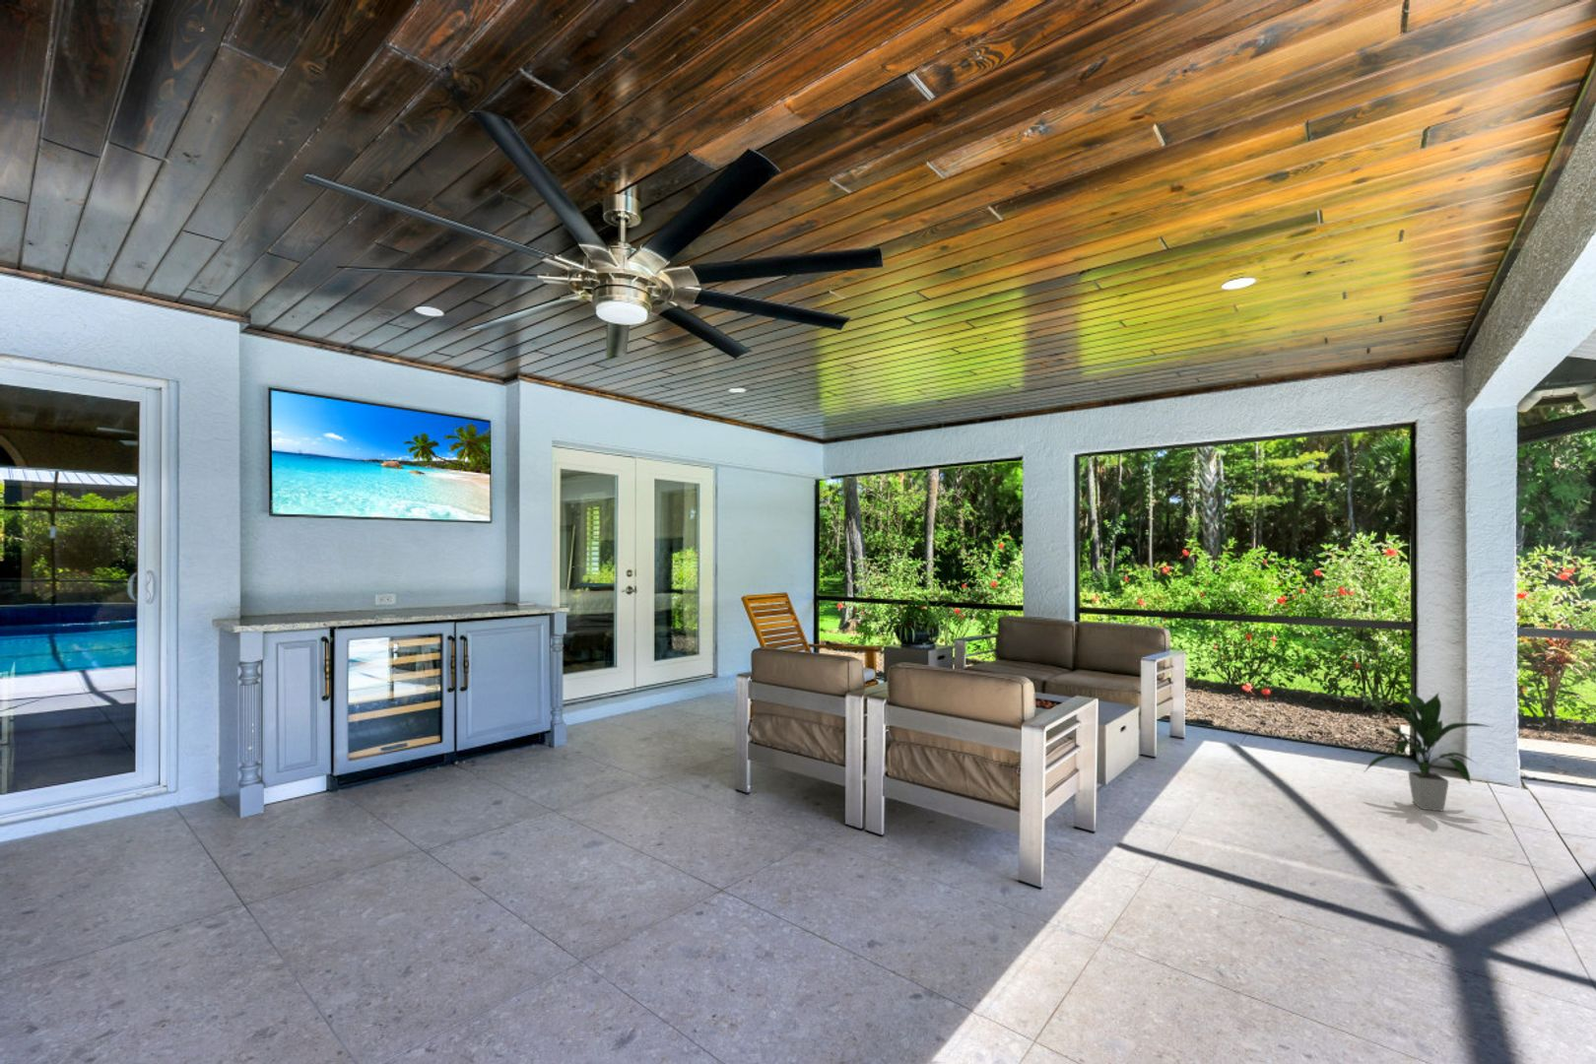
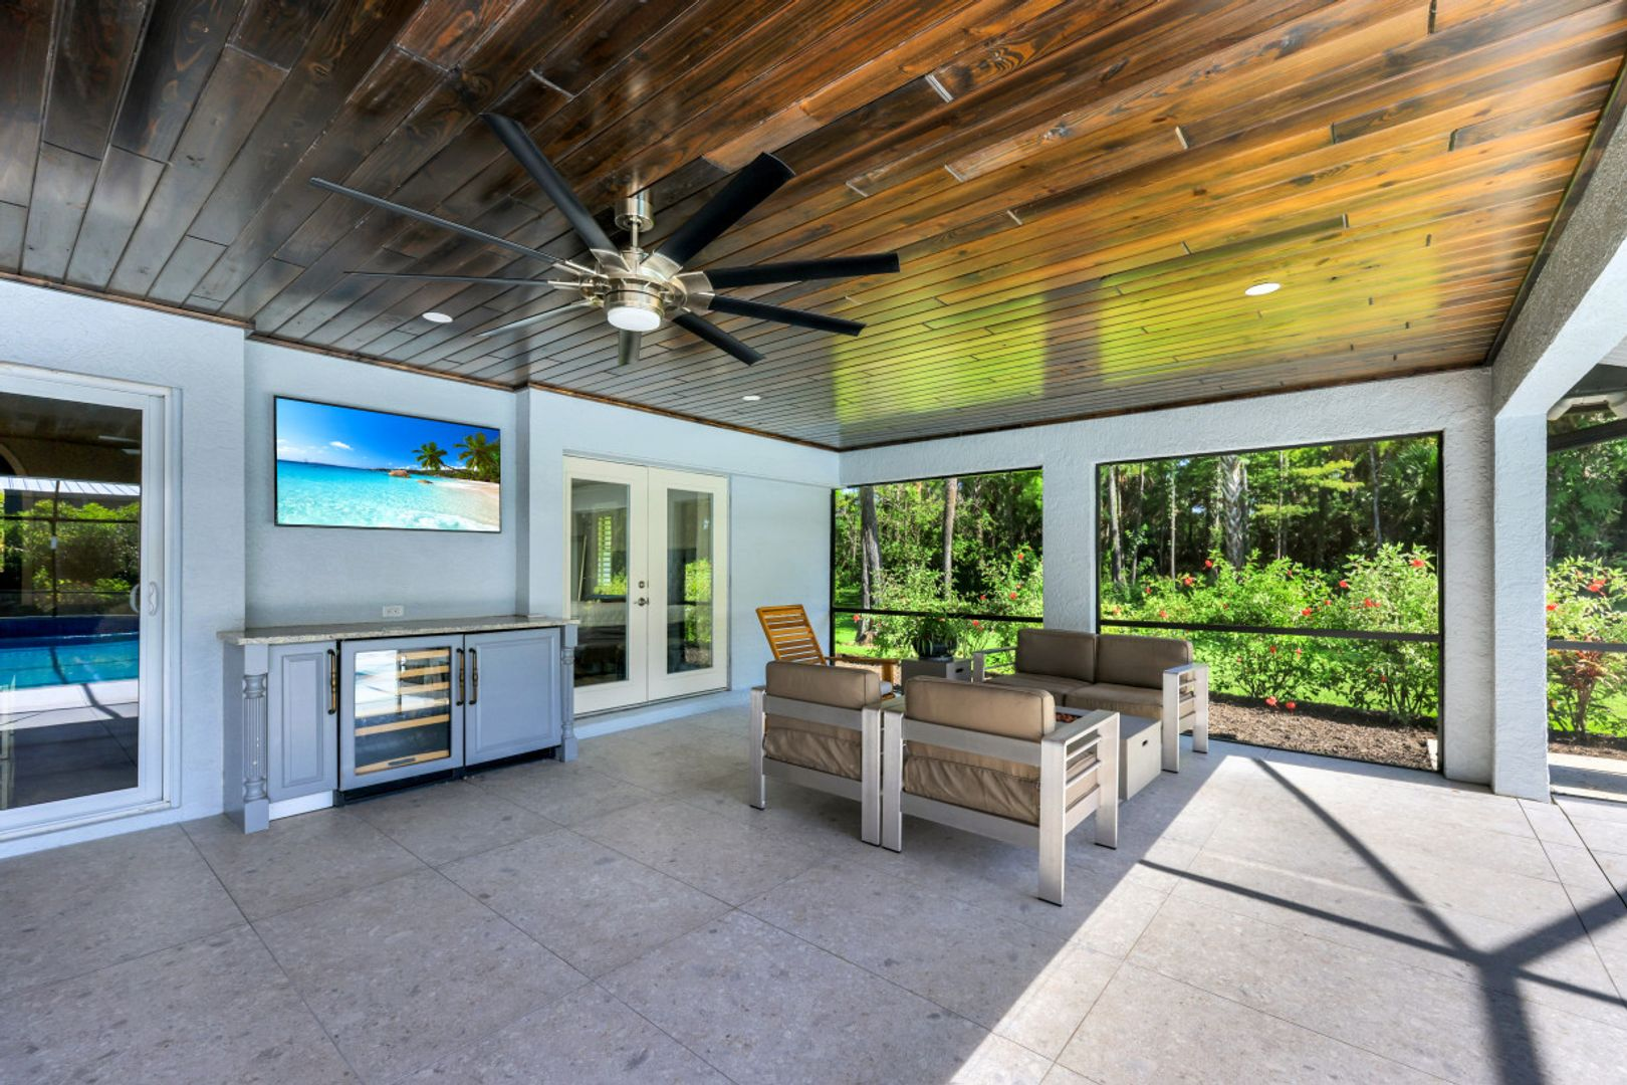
- indoor plant [1363,691,1493,812]
